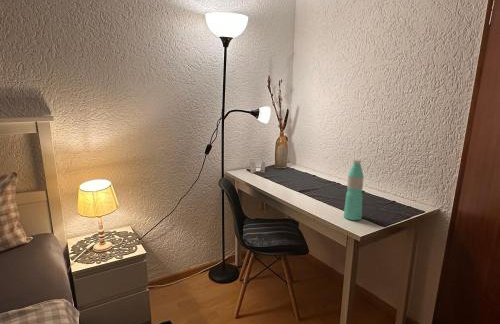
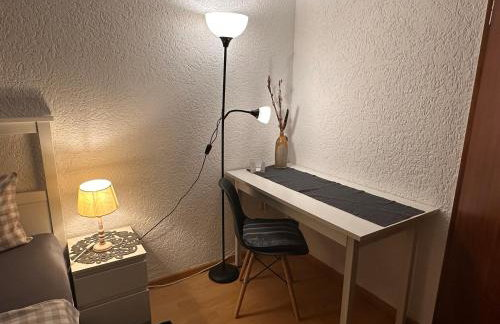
- water bottle [343,158,365,221]
